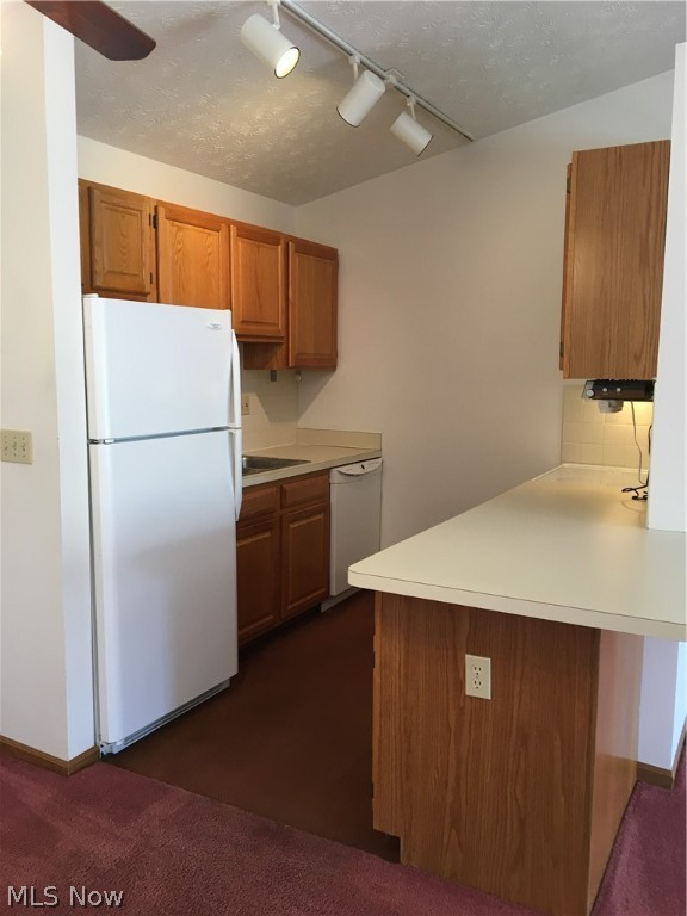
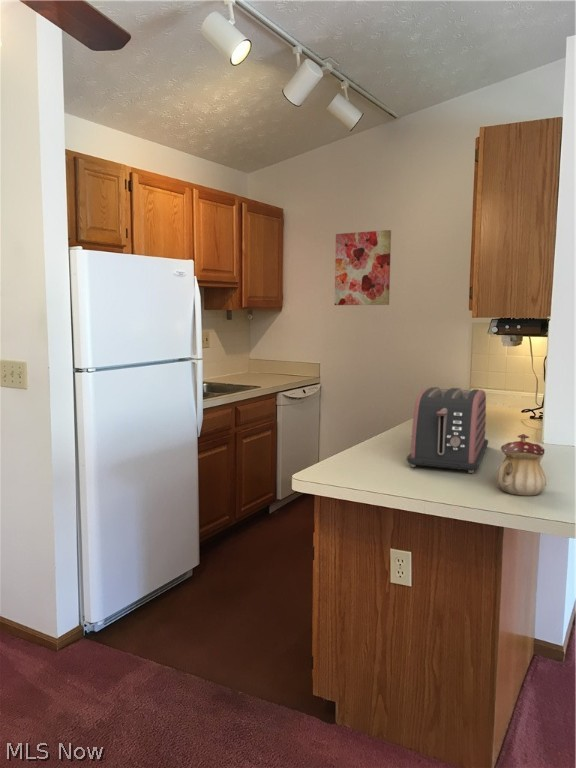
+ wall art [334,229,392,306]
+ toaster [406,386,489,474]
+ teapot [495,433,547,497]
